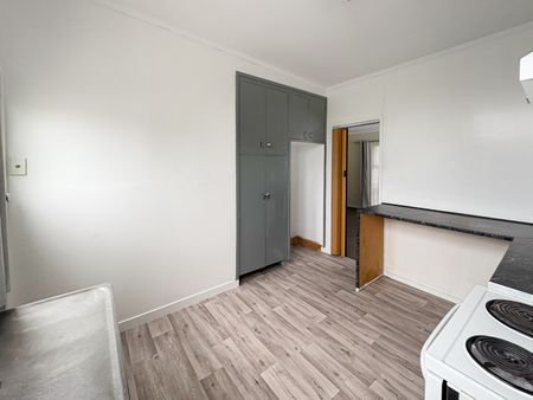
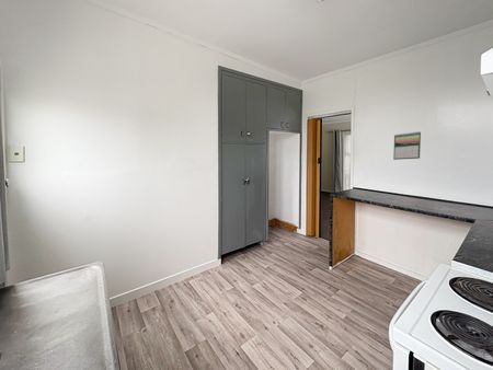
+ calendar [392,130,422,161]
